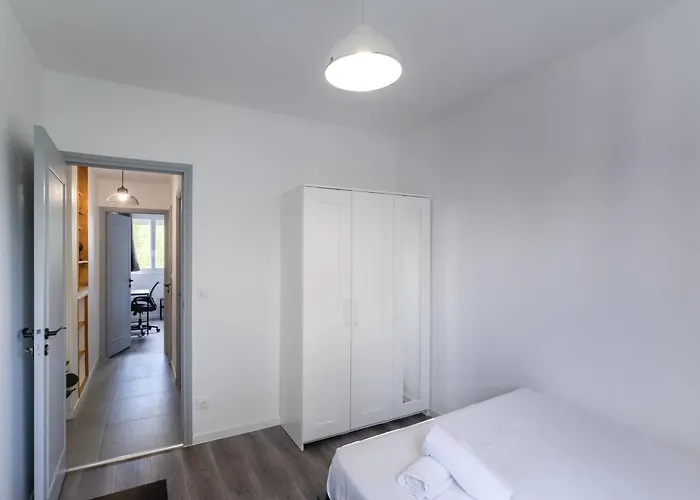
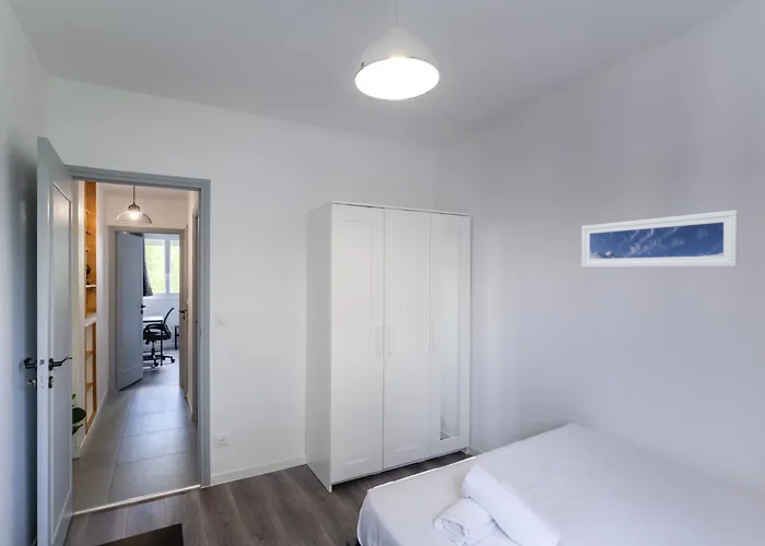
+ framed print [580,209,740,269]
